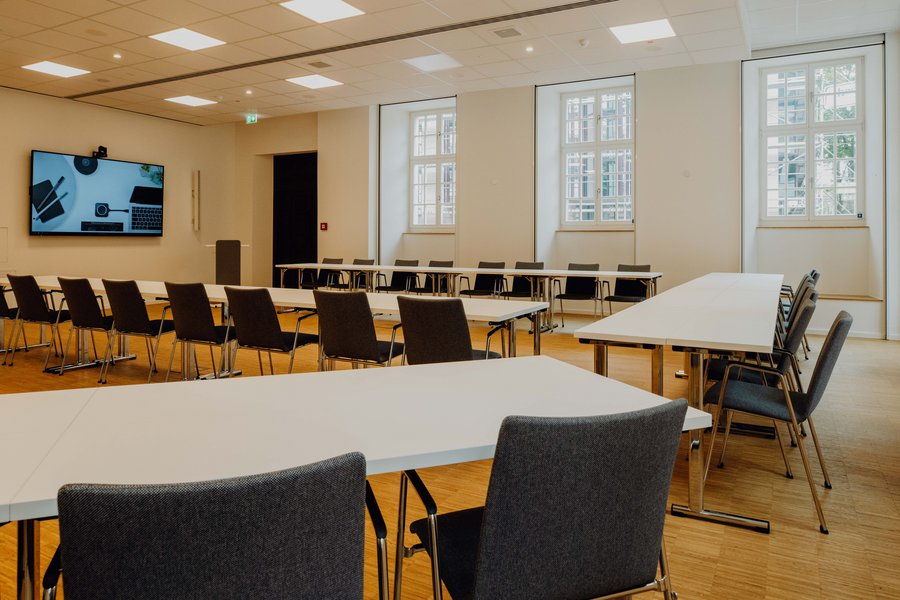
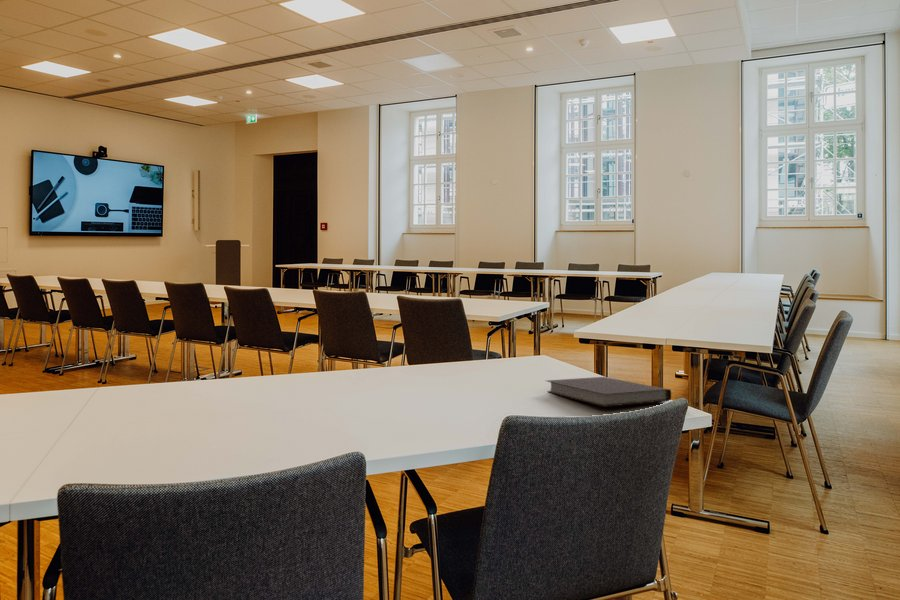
+ notebook [545,376,672,408]
